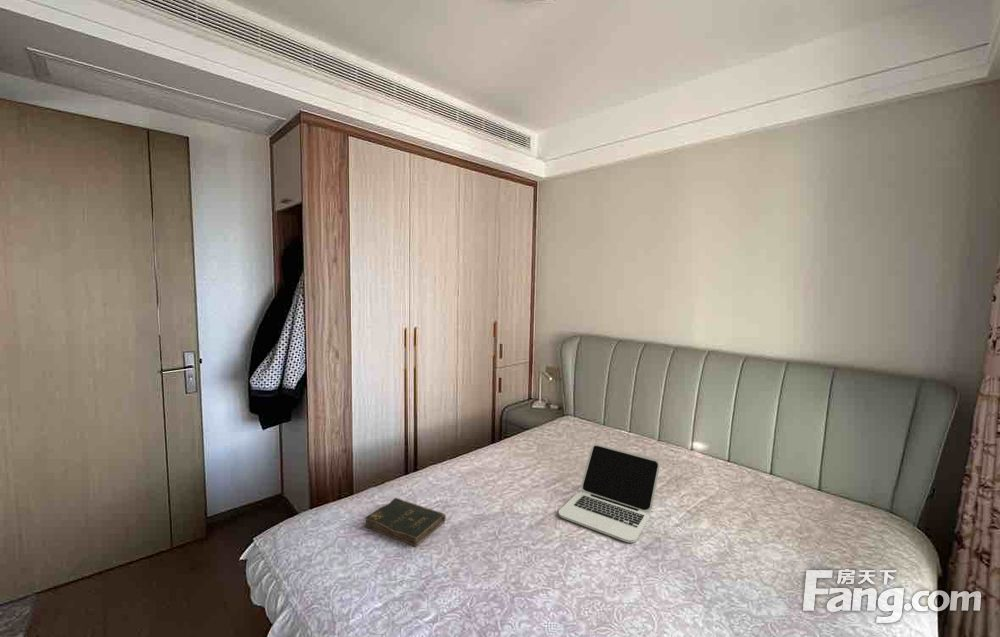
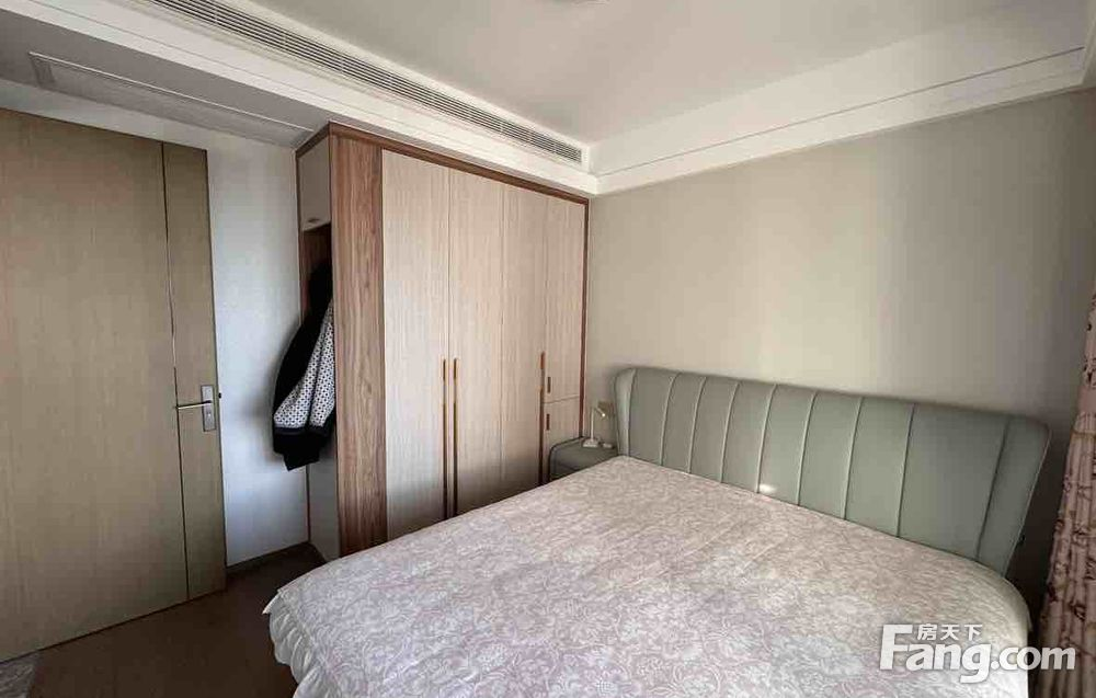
- laptop [558,444,661,544]
- bible [363,497,447,548]
